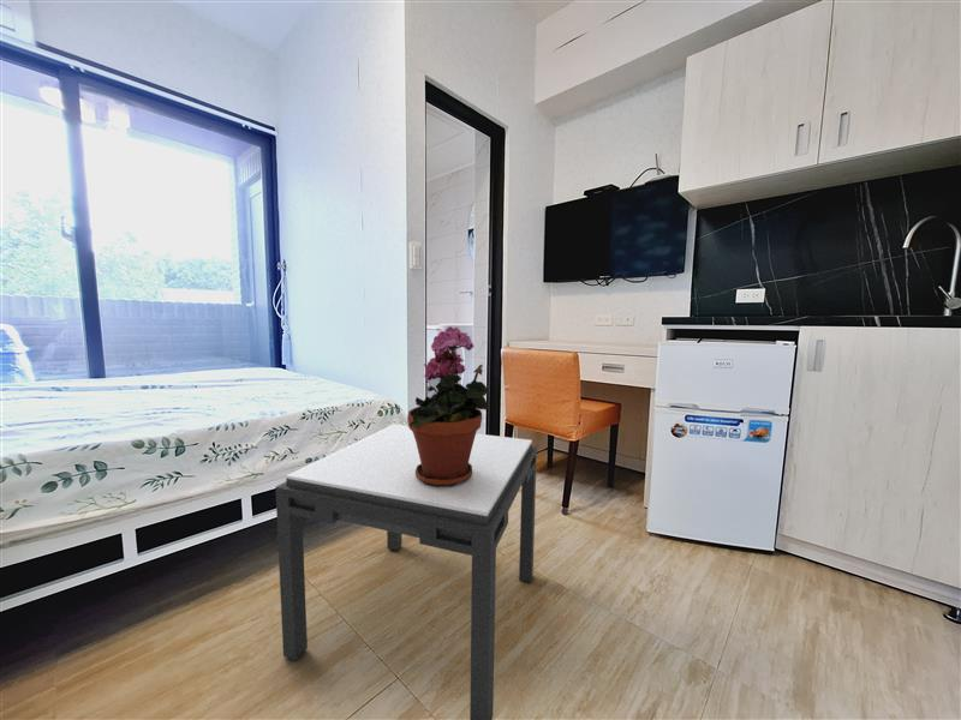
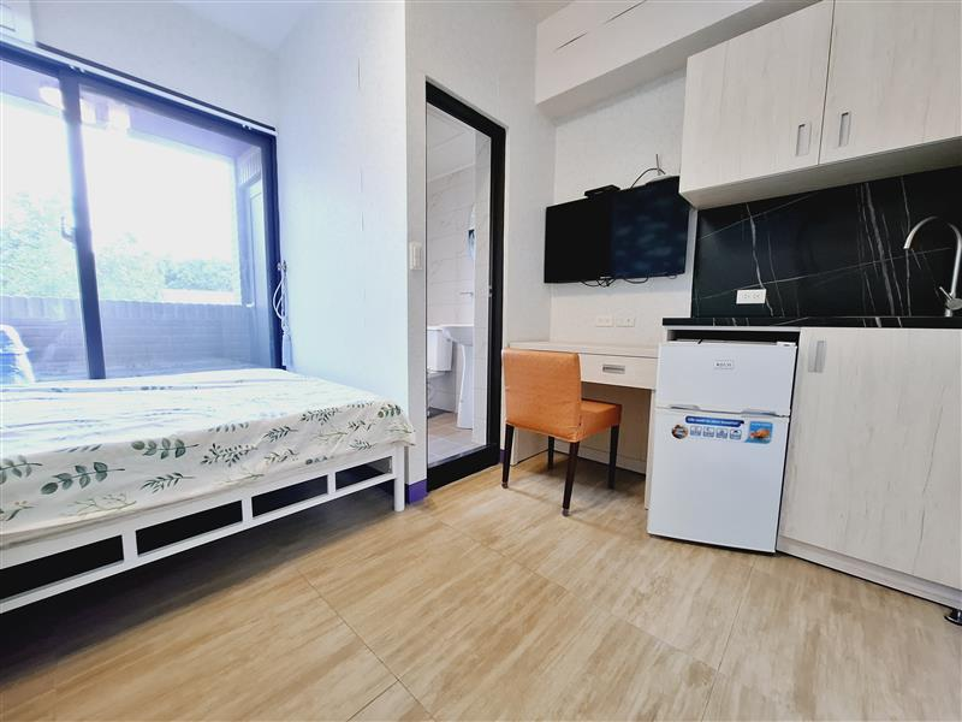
- potted plant [406,325,491,487]
- side table [275,424,538,720]
